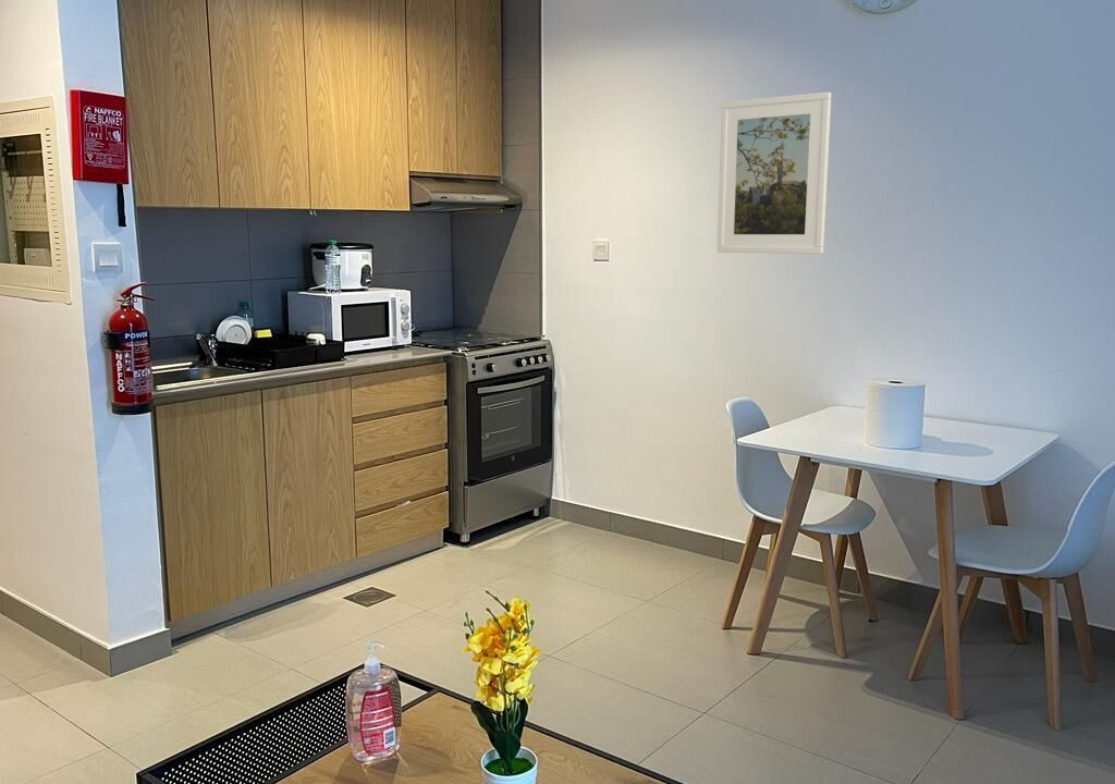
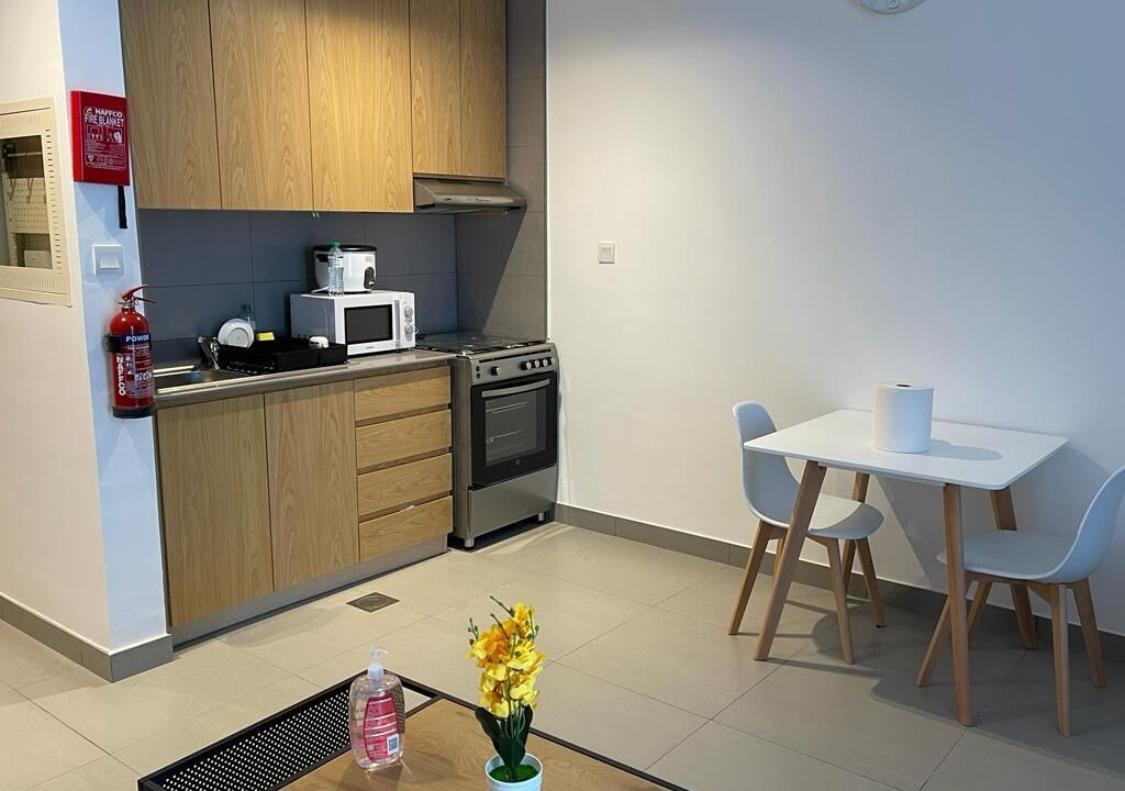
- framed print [716,91,832,255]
